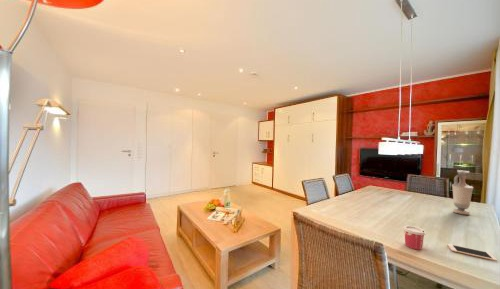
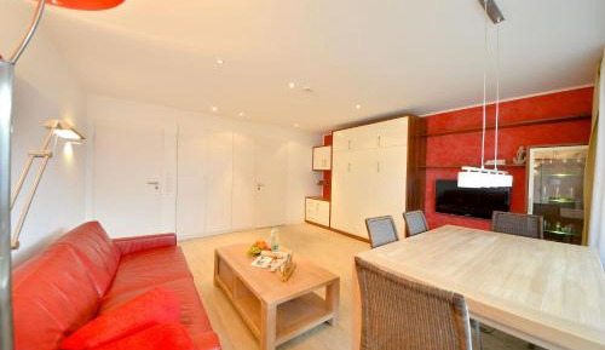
- vase [451,169,474,216]
- cell phone [446,243,498,262]
- cup [402,224,427,251]
